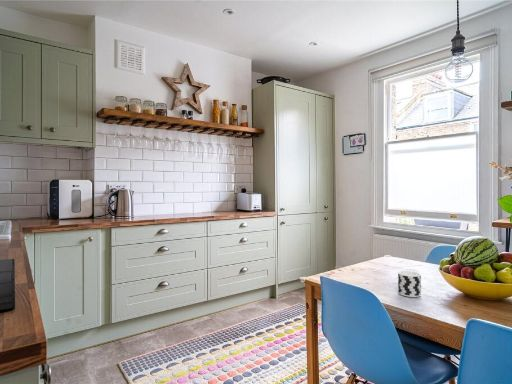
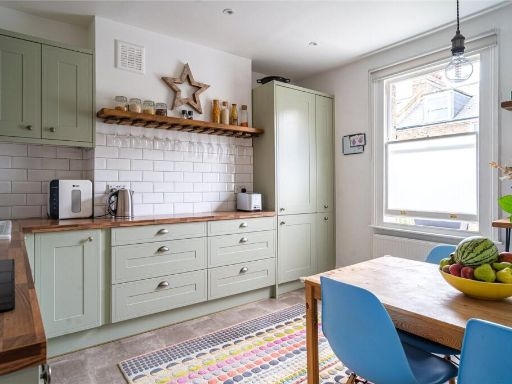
- cup [397,270,422,298]
